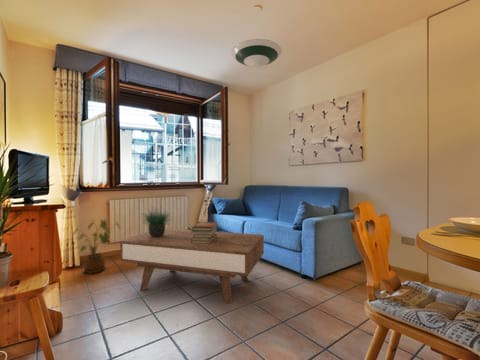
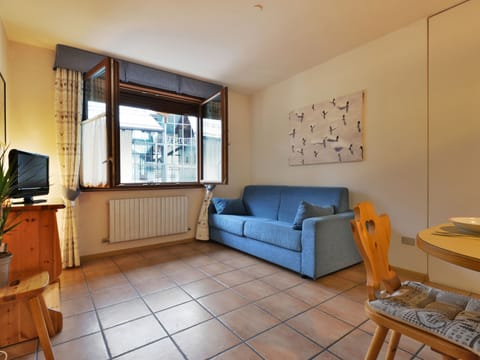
- coffee table [119,227,265,305]
- book stack [190,221,219,244]
- house plant [72,218,122,275]
- potted plant [140,201,173,237]
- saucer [231,38,283,68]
